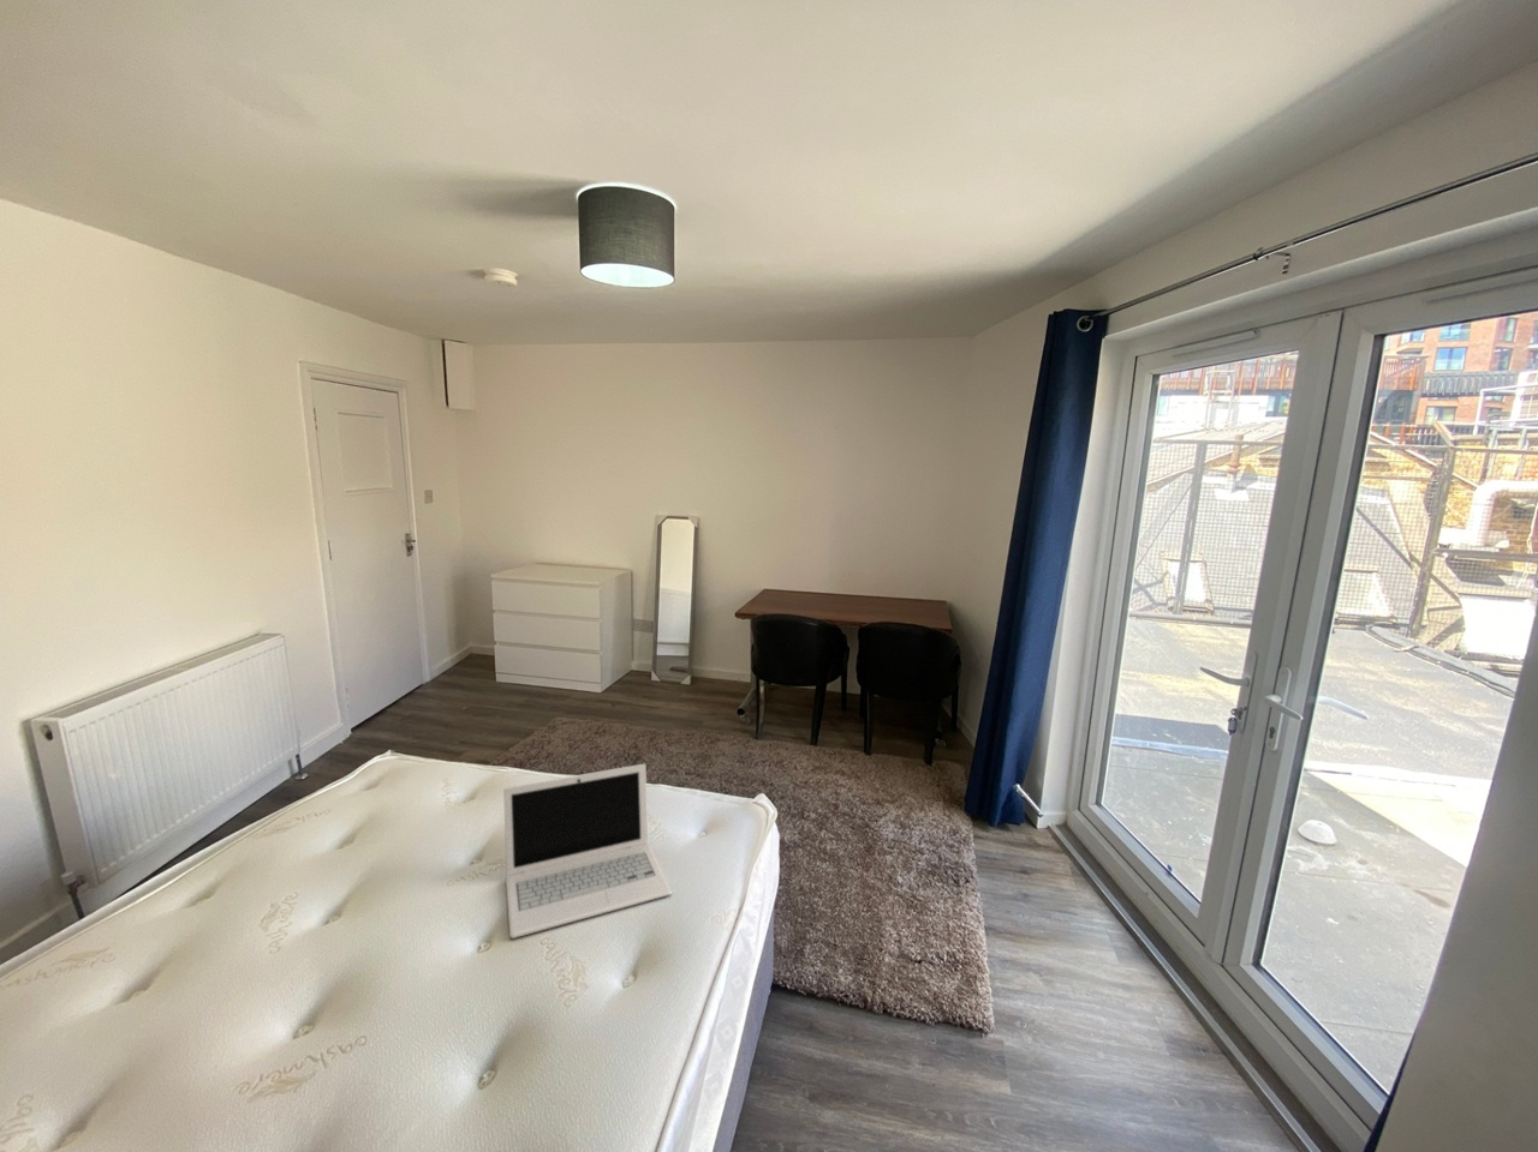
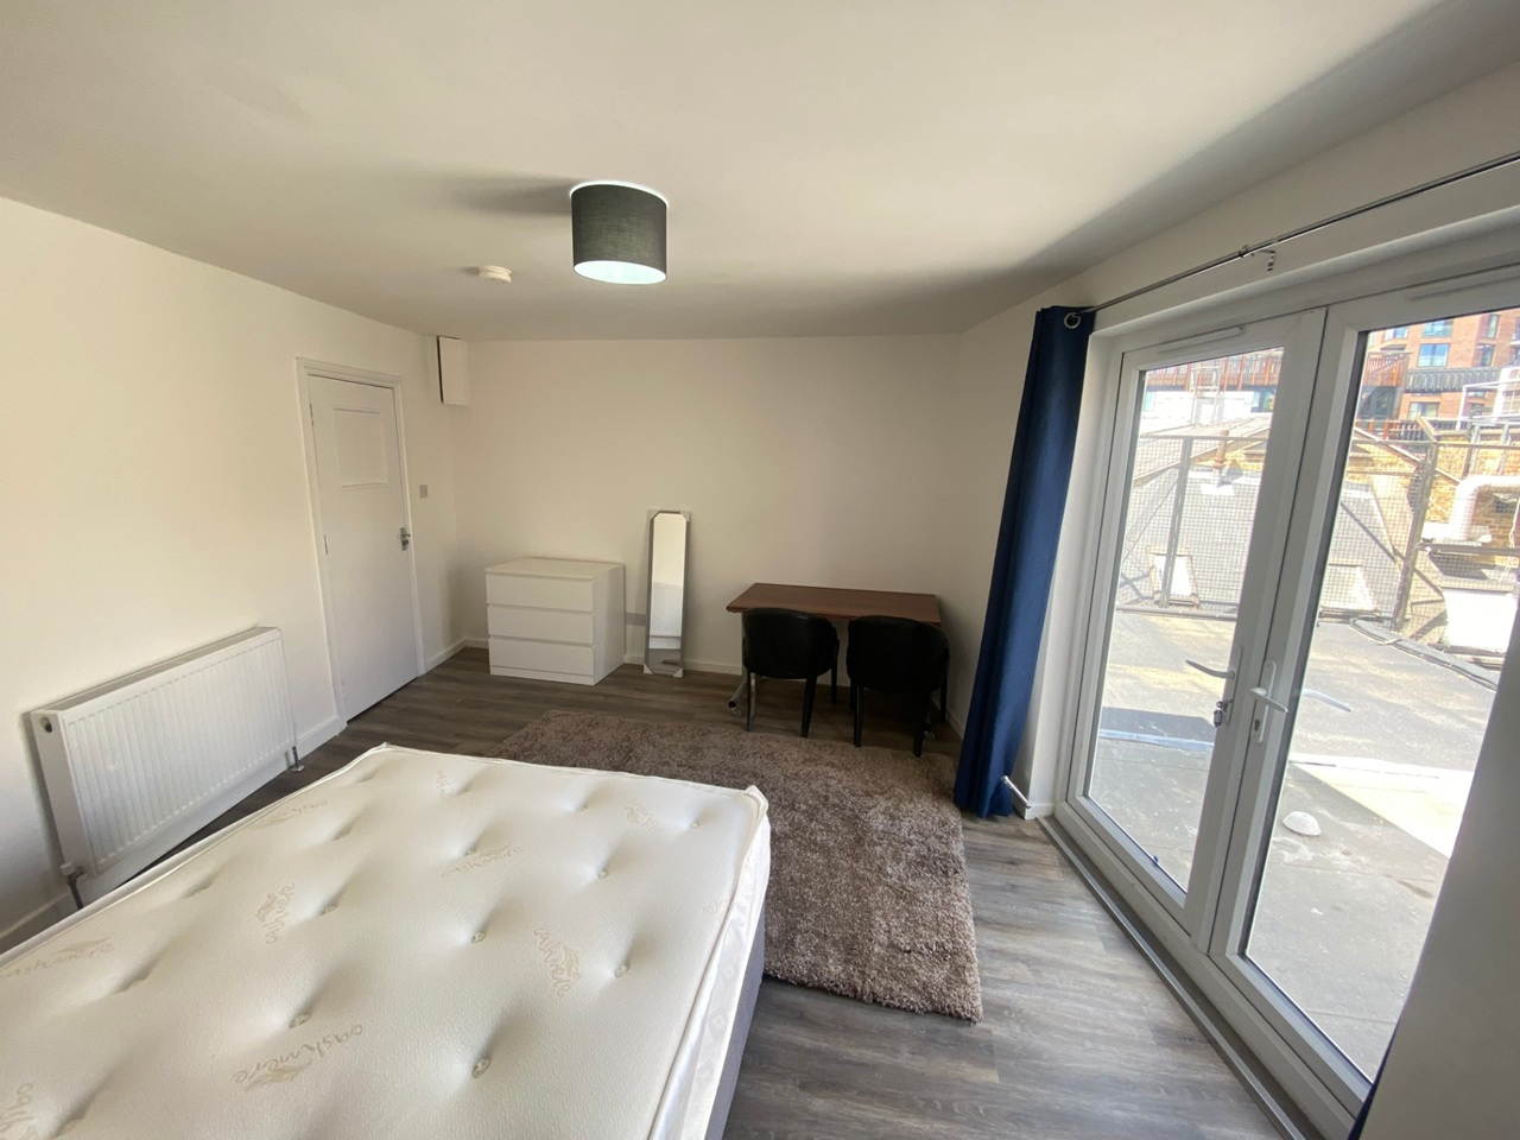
- laptop [503,762,673,939]
